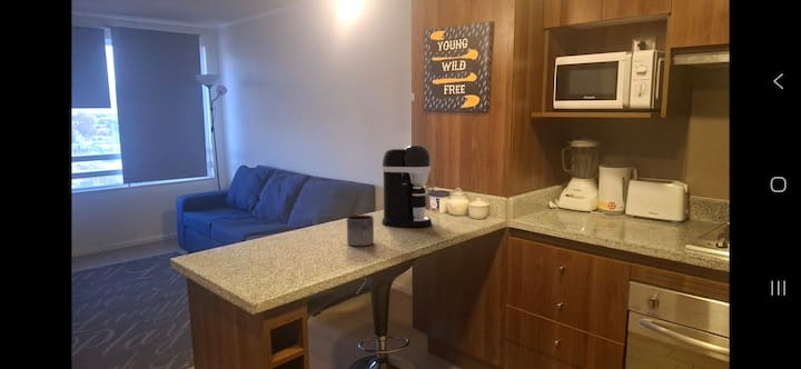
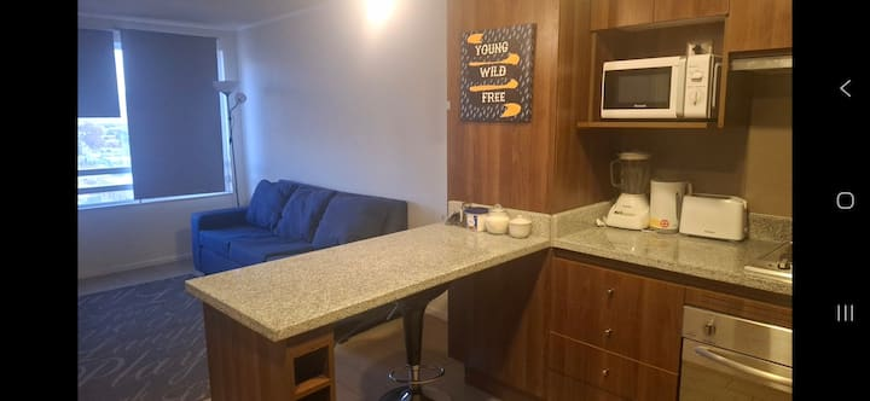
- mug [346,213,375,247]
- coffee maker [380,143,433,228]
